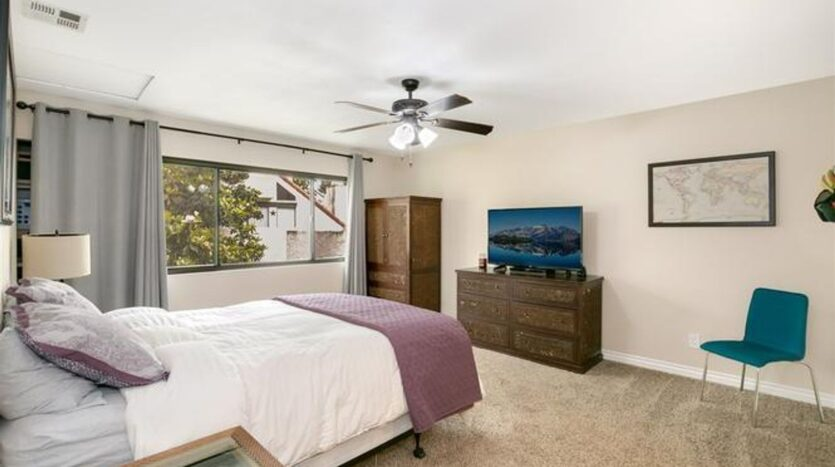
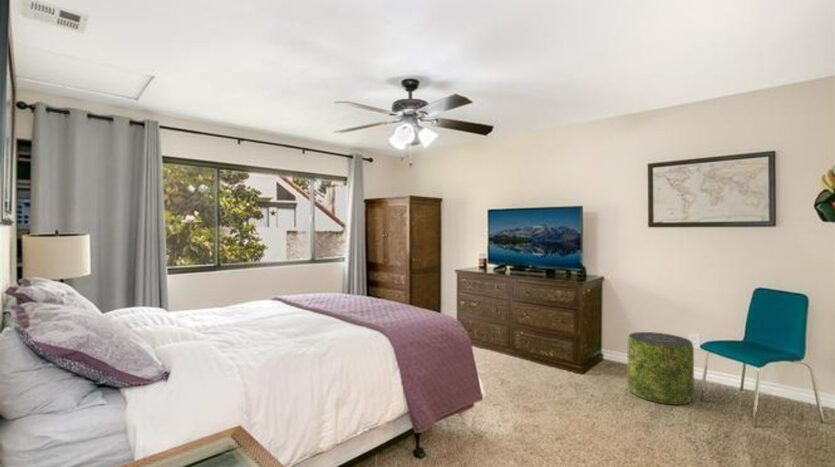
+ pouf [627,331,695,406]
